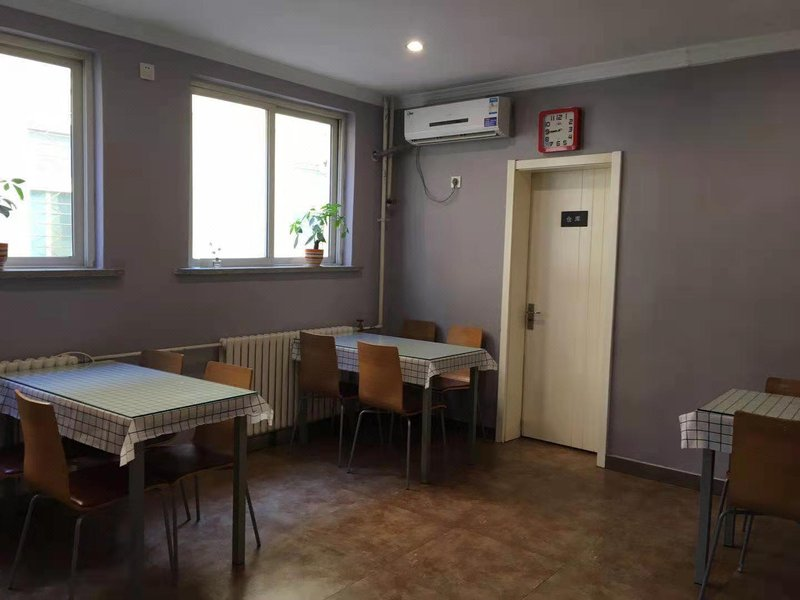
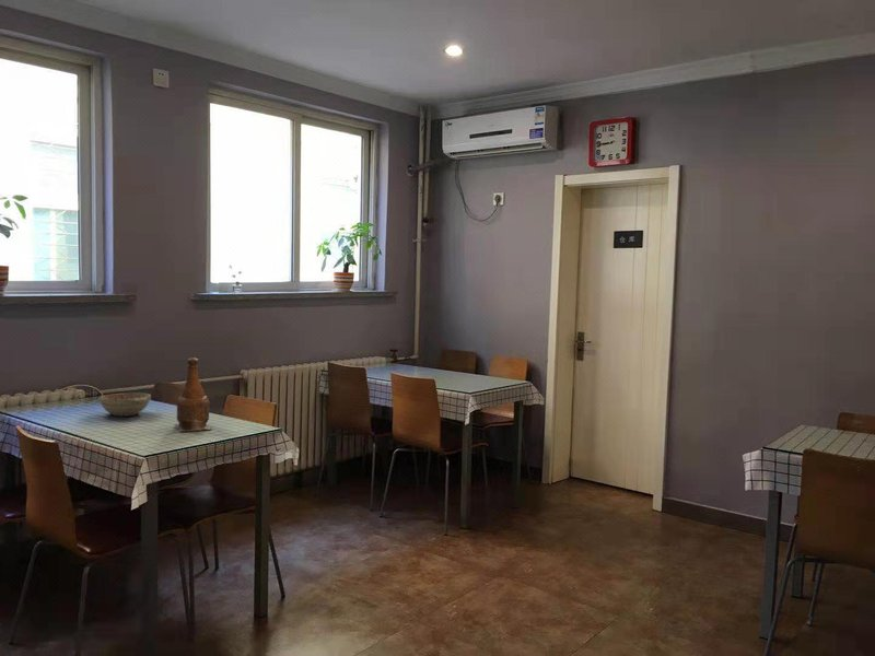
+ decorative bowl [98,393,152,418]
+ bottle [173,356,213,433]
